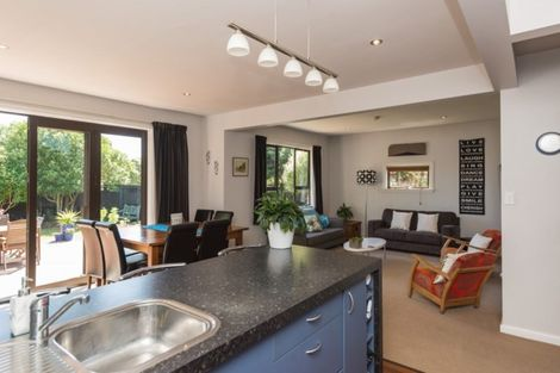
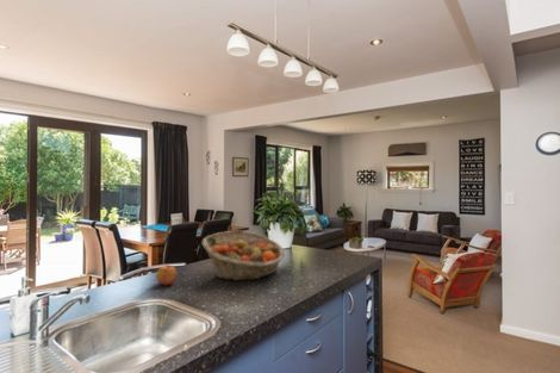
+ apple [155,262,178,286]
+ fruit basket [201,230,286,281]
